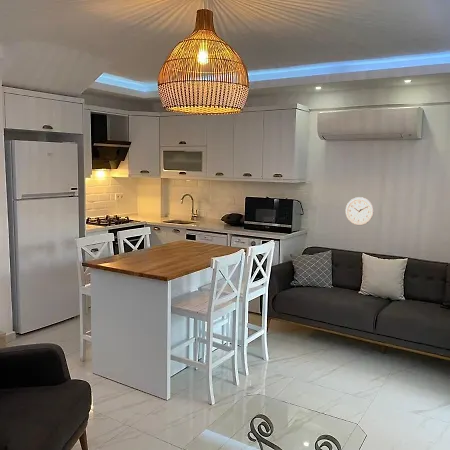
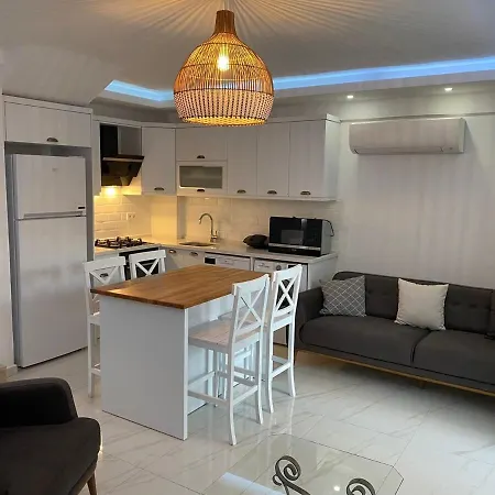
- wall clock [344,196,375,226]
